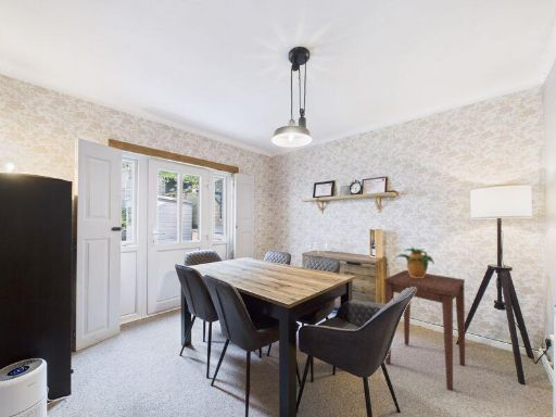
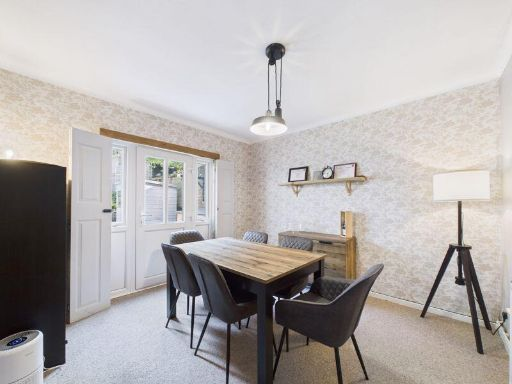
- potted plant [395,247,437,278]
- side table [383,269,466,392]
